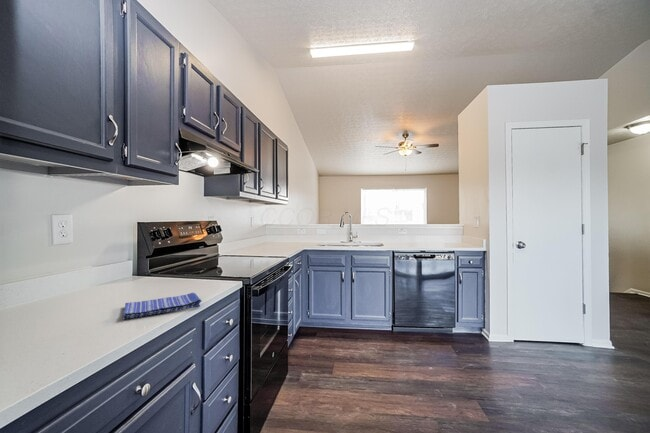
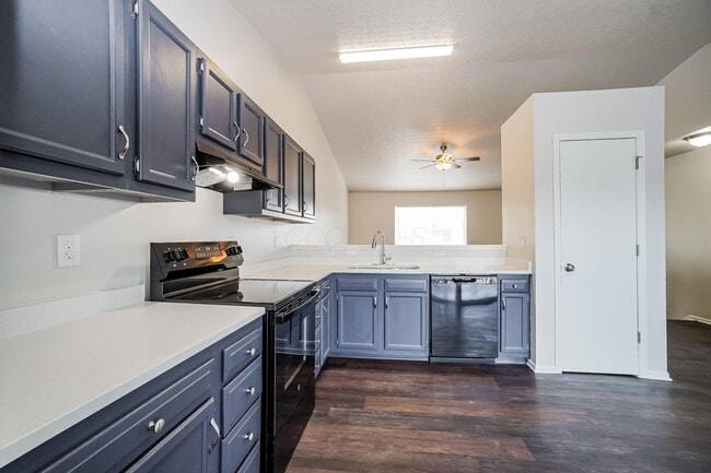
- dish towel [122,292,202,320]
